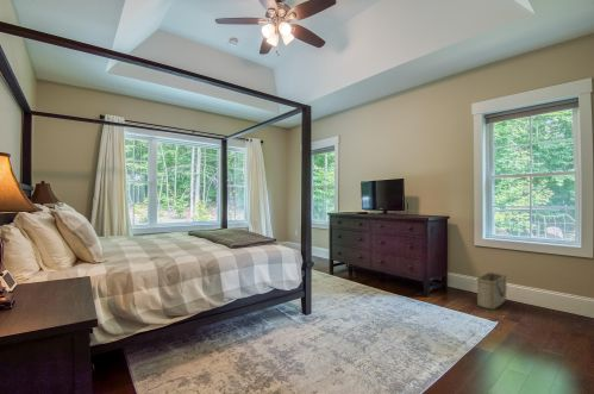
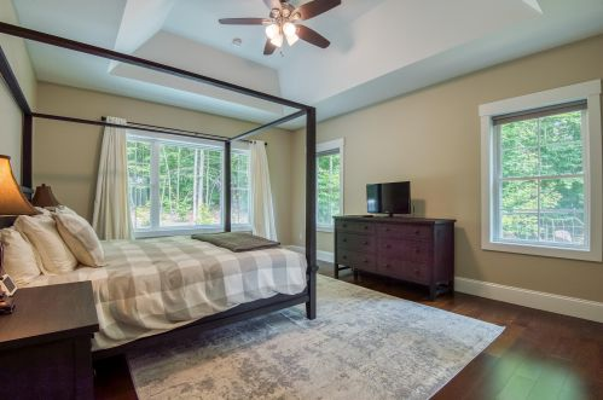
- basket [475,270,508,311]
